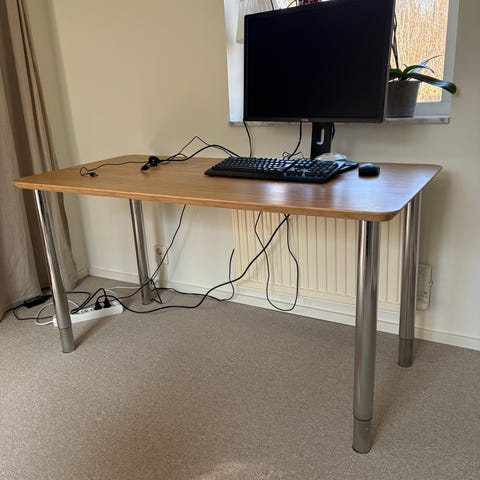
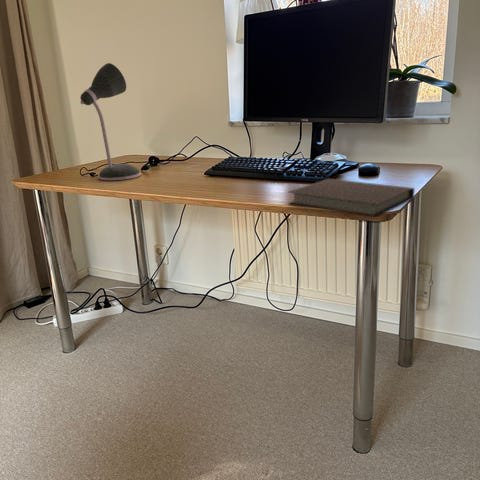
+ desk lamp [79,62,142,181]
+ notebook [288,178,415,218]
